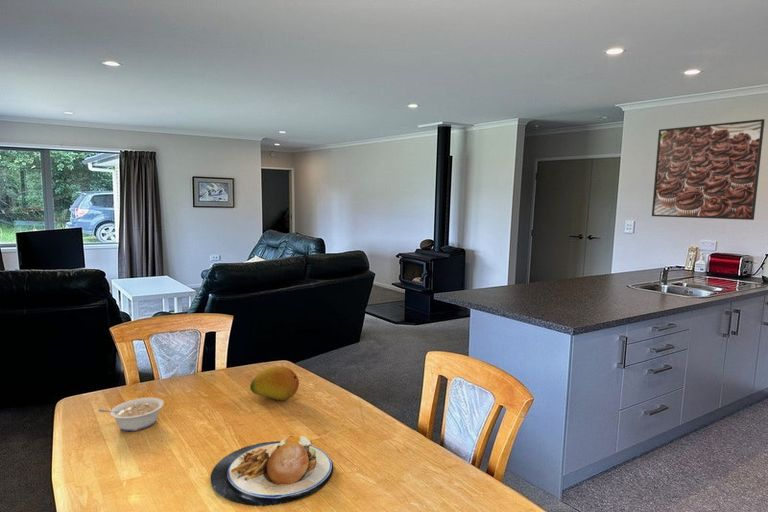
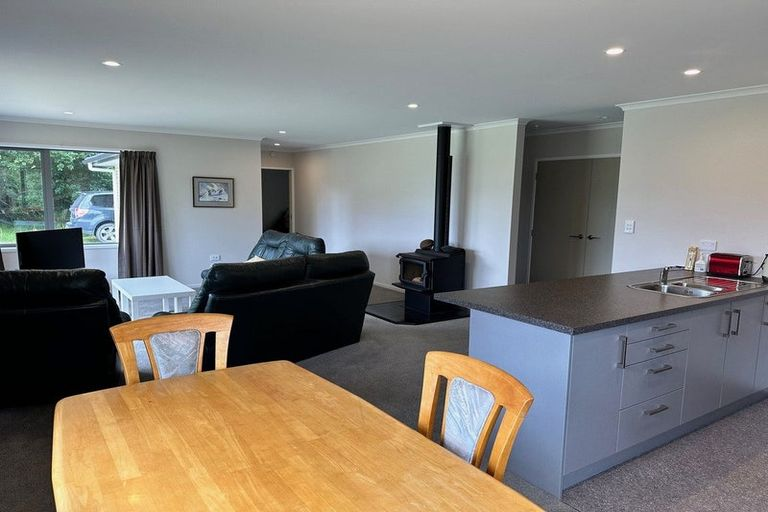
- fruit [249,365,300,402]
- plate [210,434,334,507]
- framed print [651,118,766,221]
- legume [97,397,165,432]
